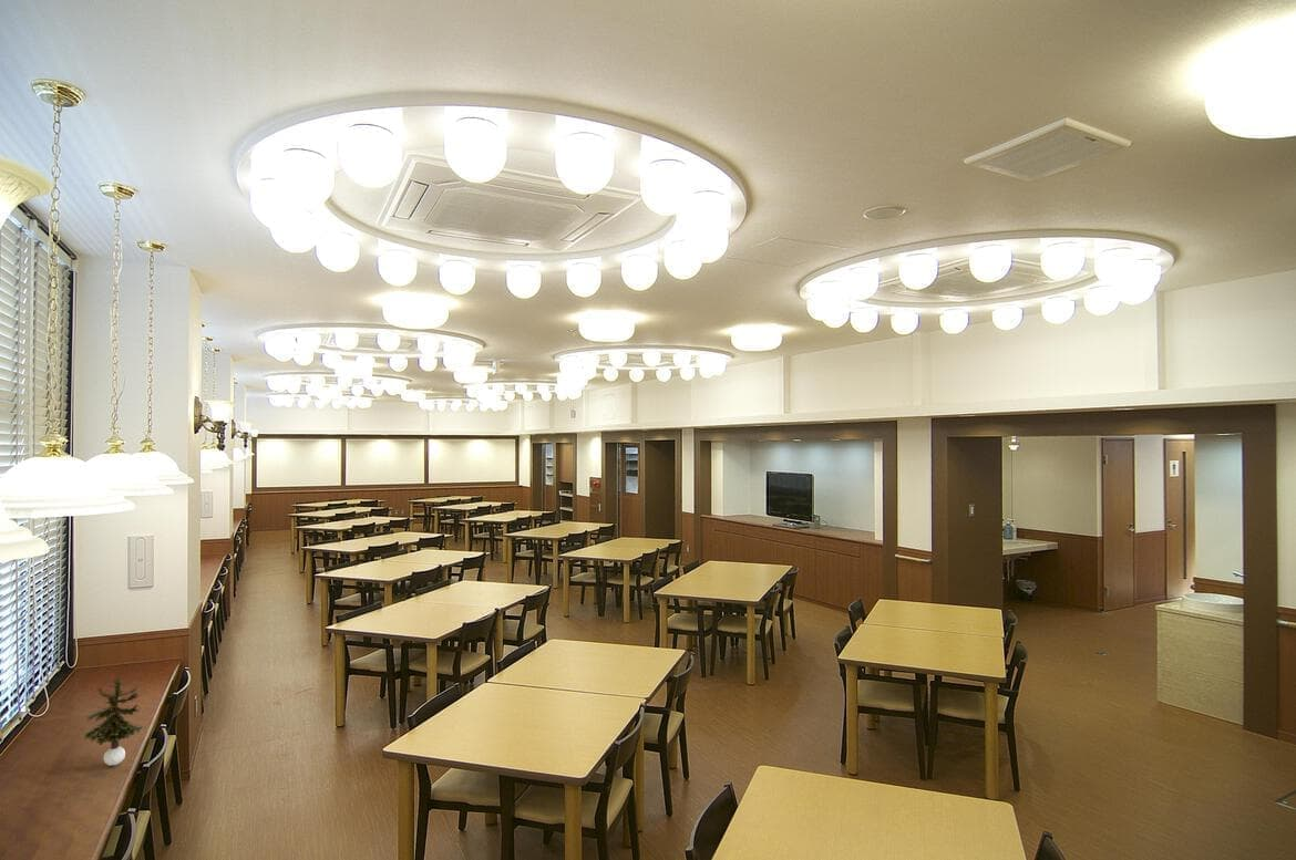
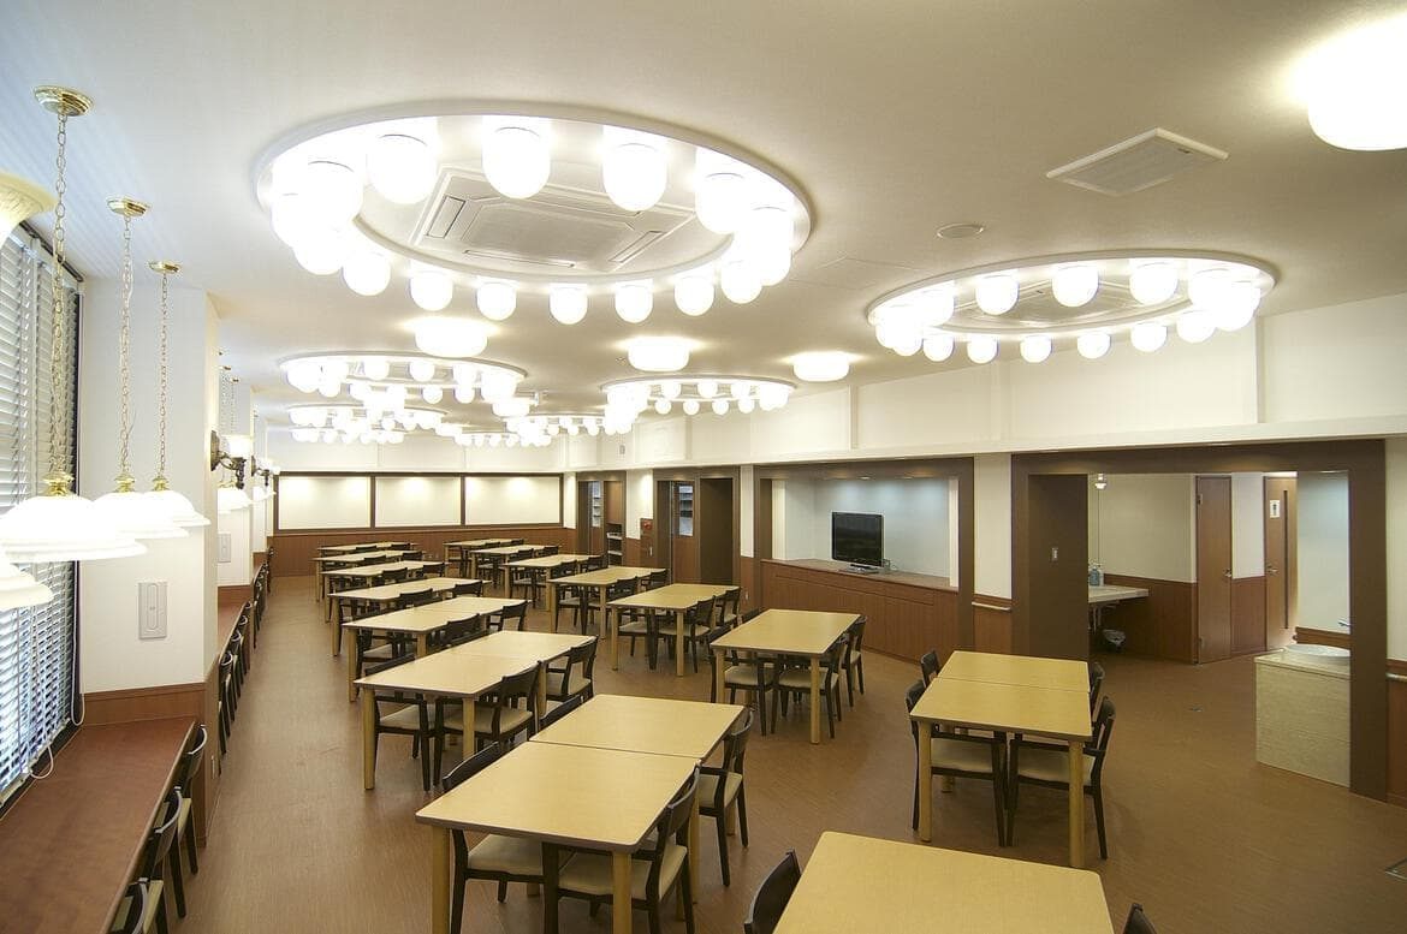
- potted plant [82,677,145,767]
